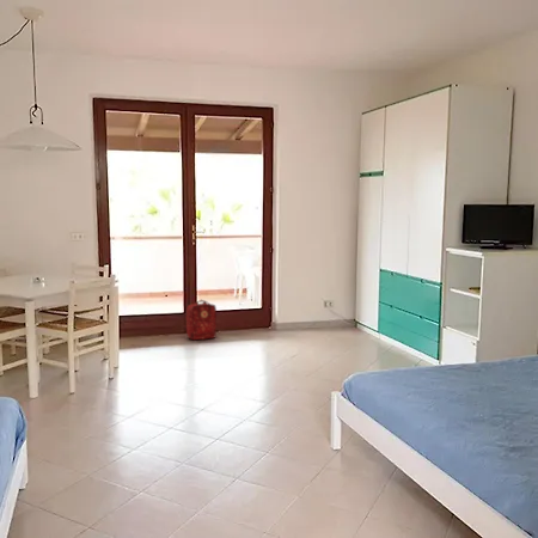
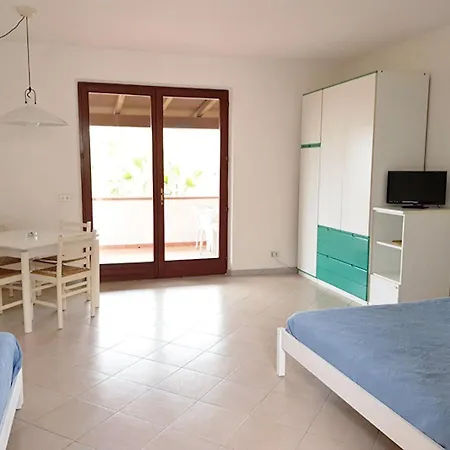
- backpack [182,299,218,341]
